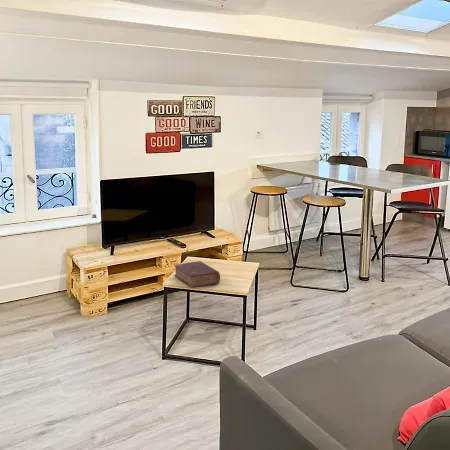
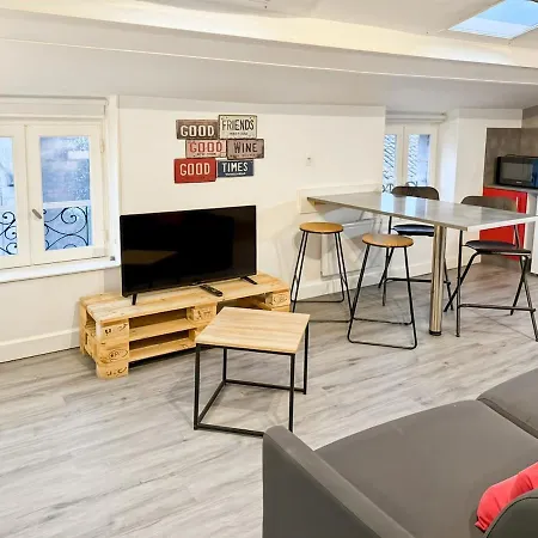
- book [173,260,221,289]
